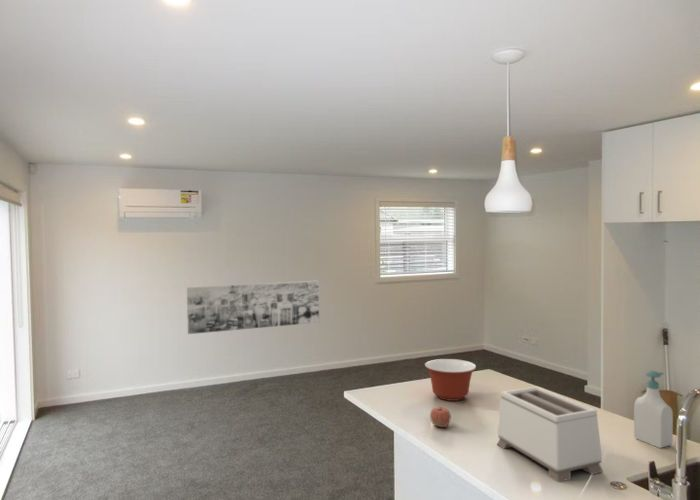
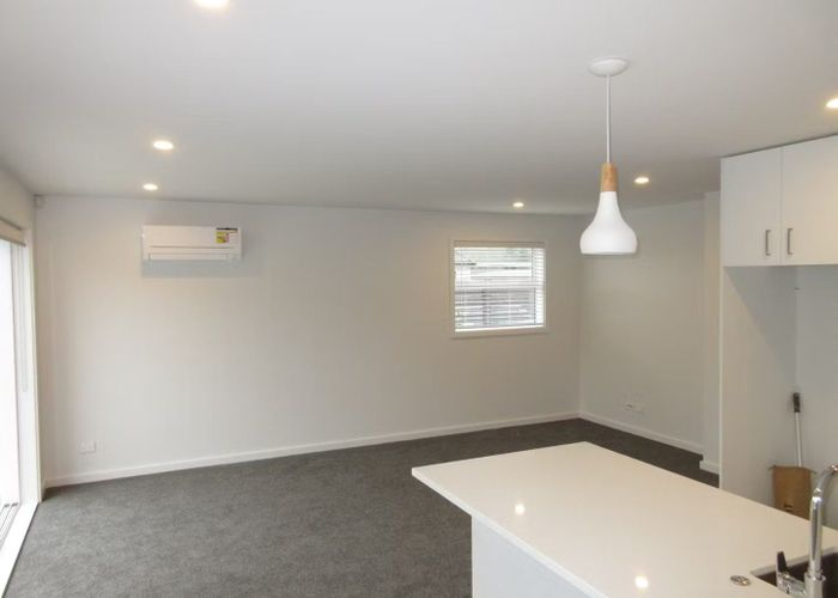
- mixing bowl [424,358,477,402]
- soap bottle [633,369,674,449]
- apple [429,406,452,428]
- toaster [496,386,604,483]
- wall art [186,280,320,335]
